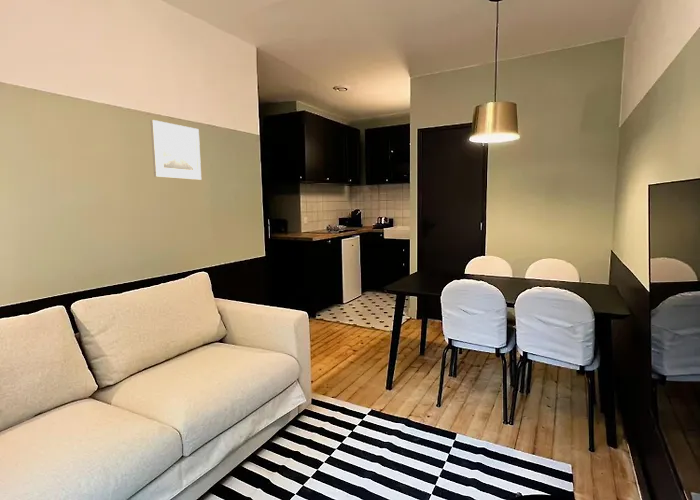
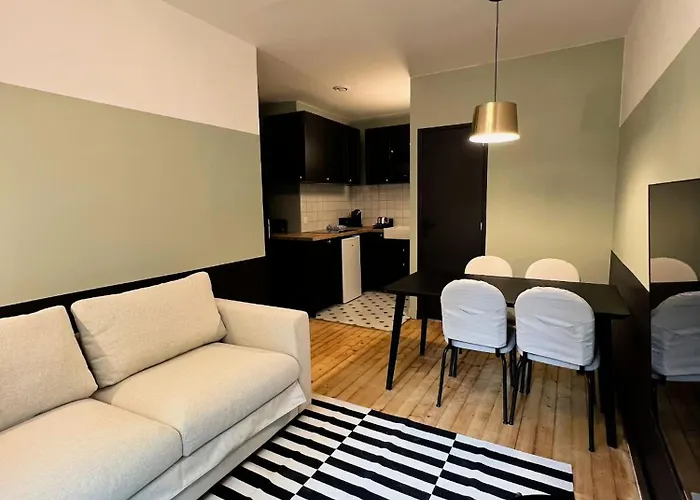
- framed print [150,119,202,181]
